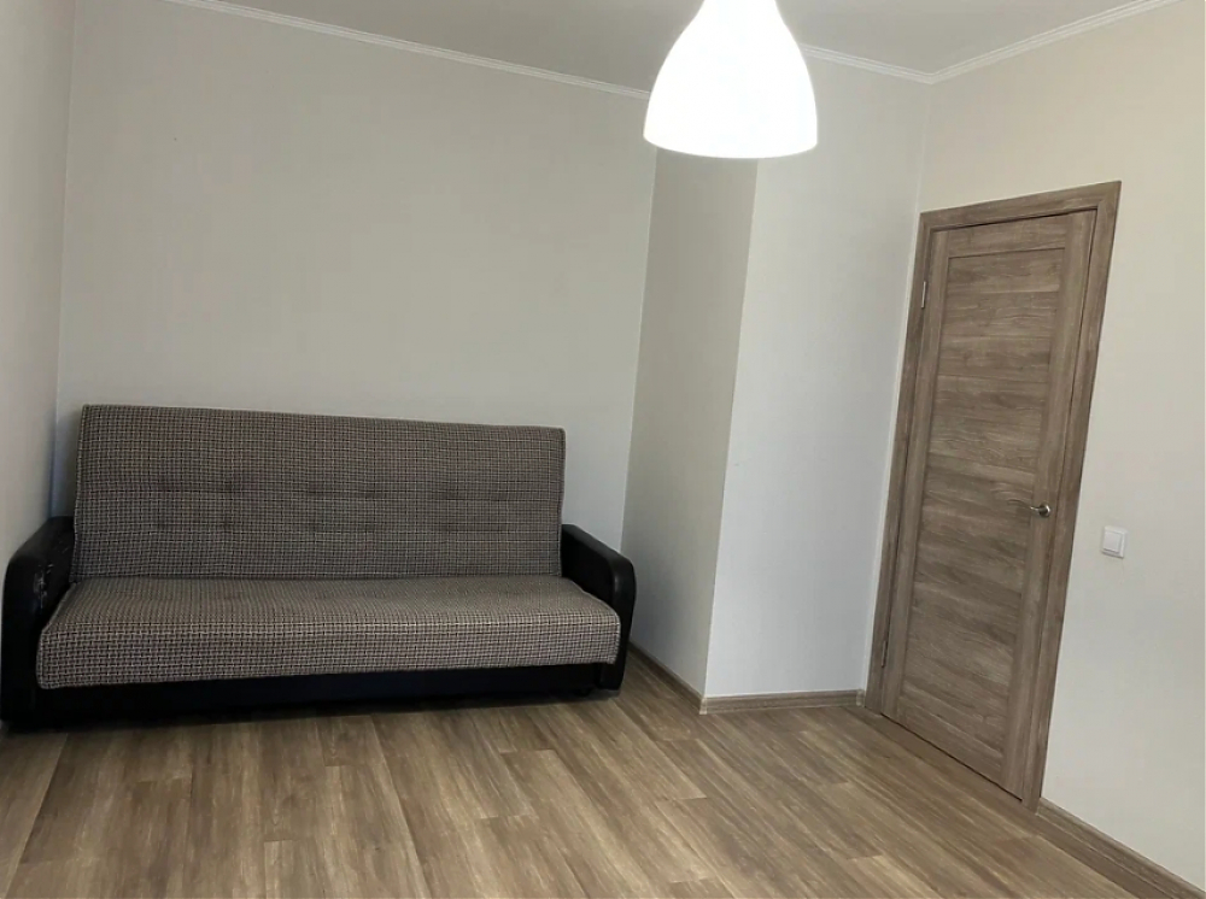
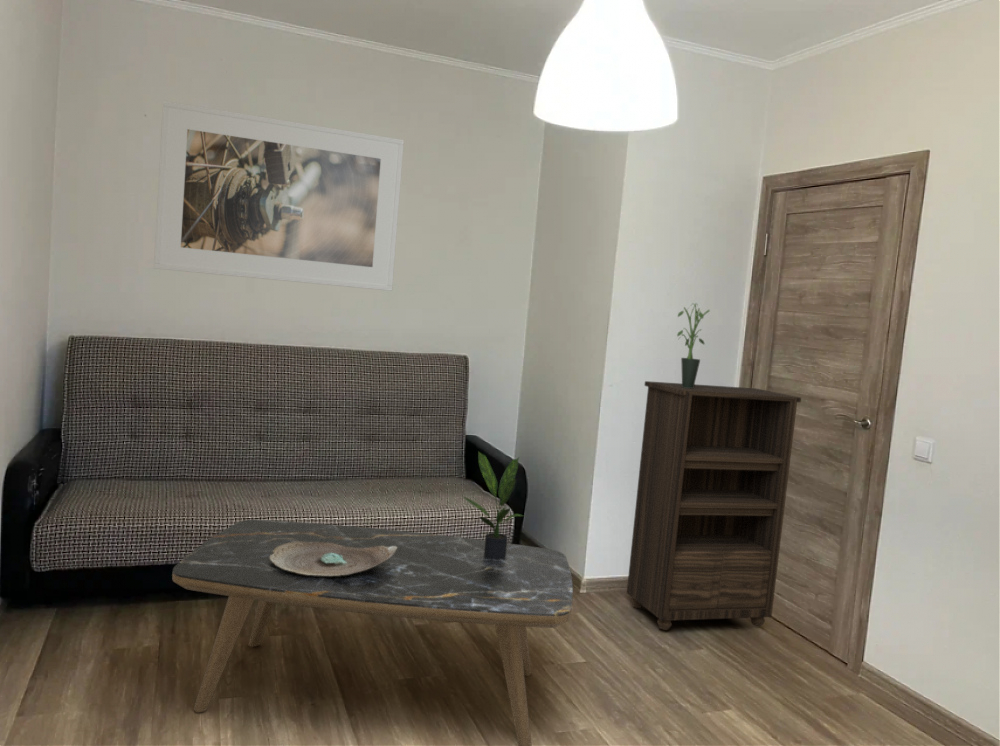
+ coffee table [171,518,574,746]
+ potted plant [676,302,711,388]
+ bookshelf [626,380,802,631]
+ decorative bowl [270,541,397,576]
+ potted plant [459,450,524,559]
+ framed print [153,100,405,292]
